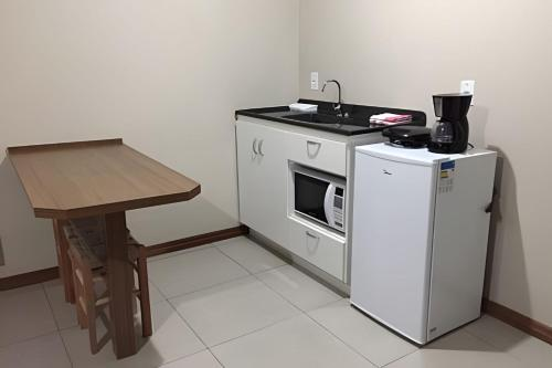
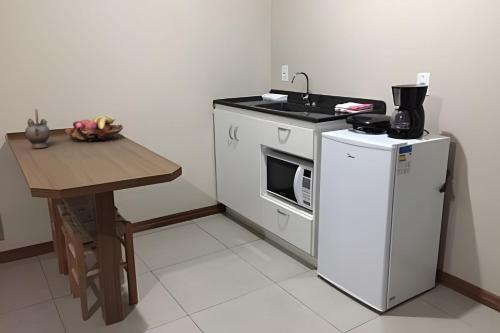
+ fruit basket [64,115,124,143]
+ teapot [24,108,51,149]
